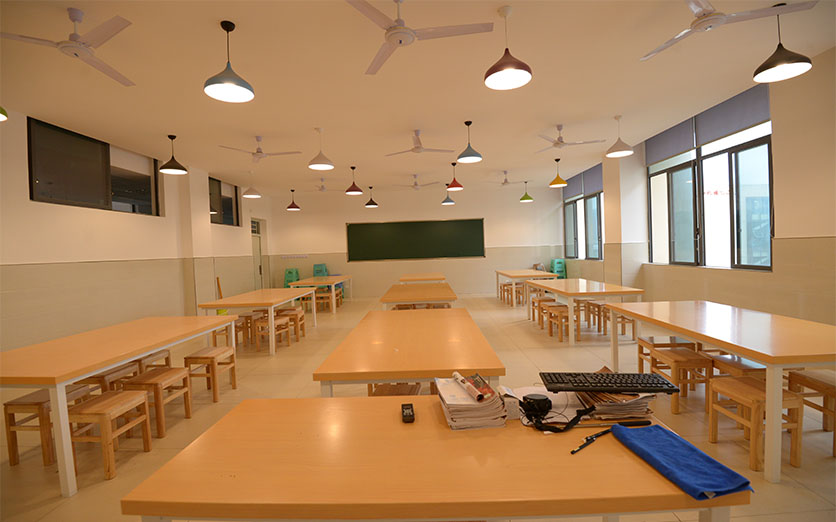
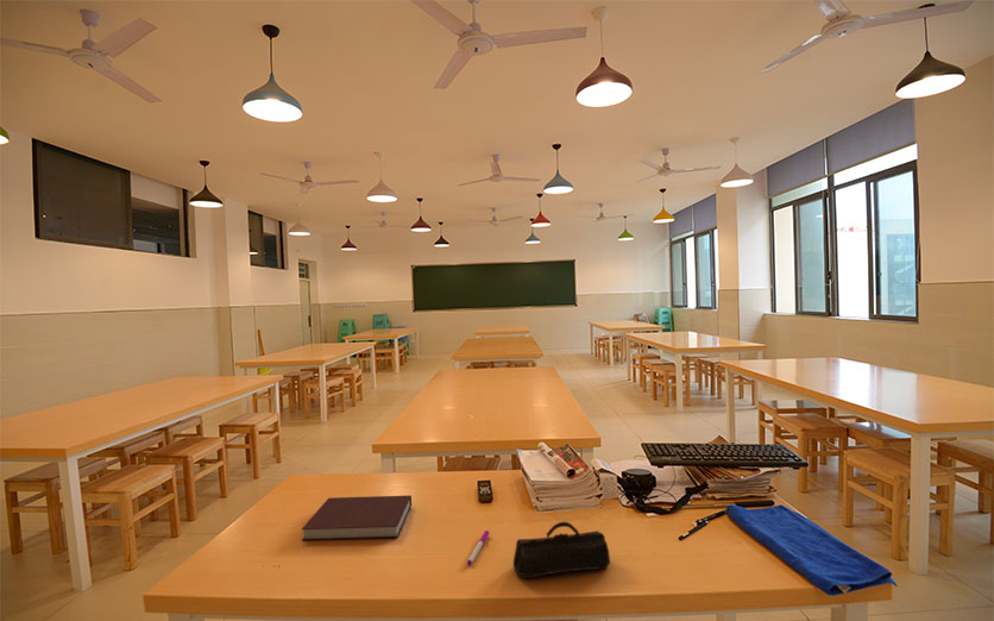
+ pen [466,529,490,566]
+ pencil case [512,521,611,579]
+ notebook [301,495,413,541]
